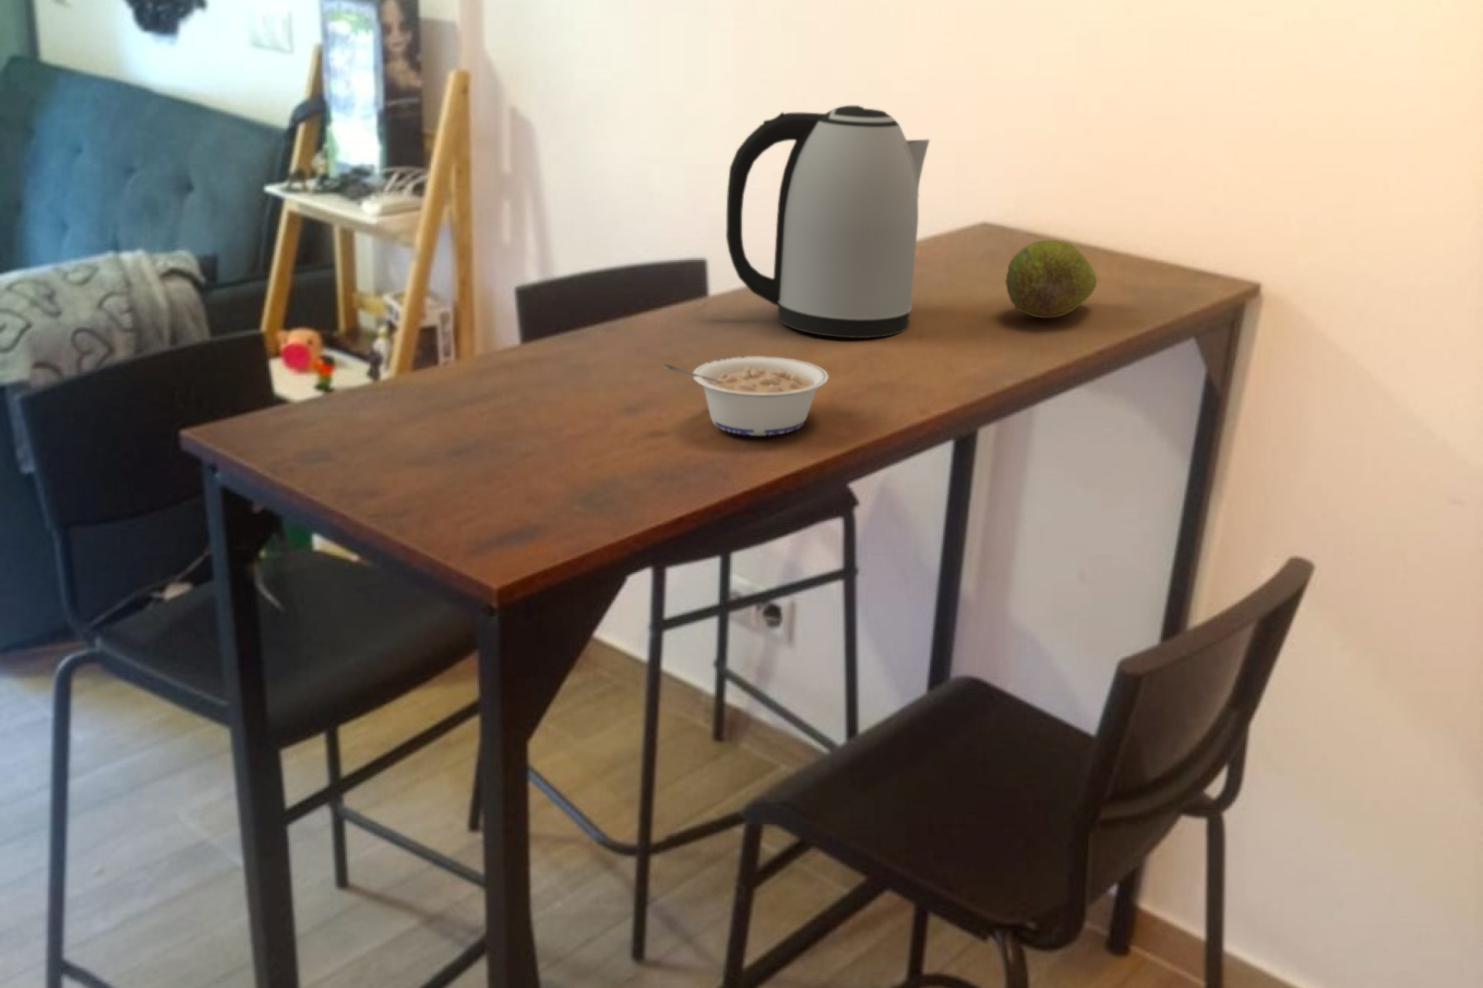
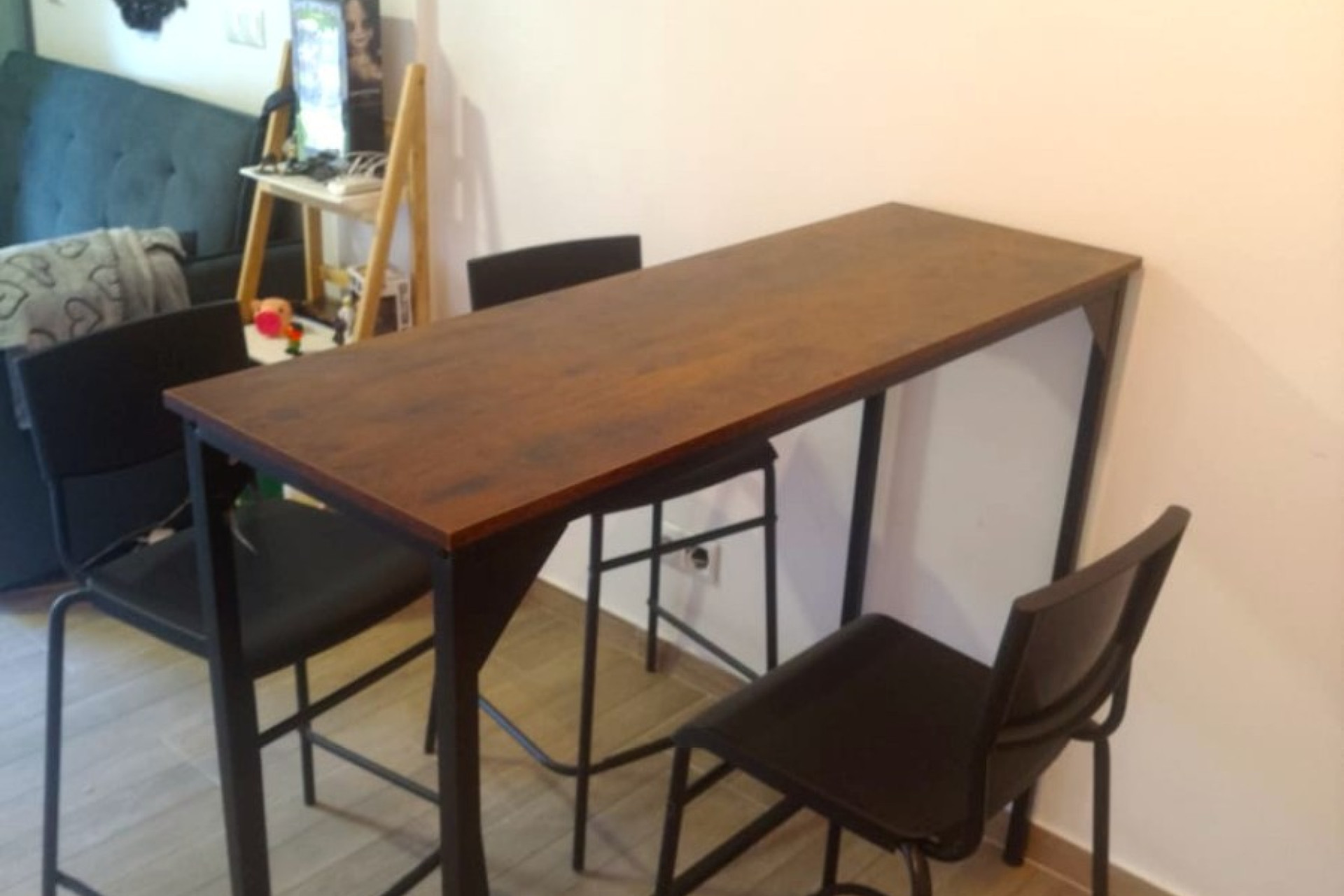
- kettle [725,104,931,339]
- fruit [1005,239,1098,319]
- legume [663,356,830,436]
